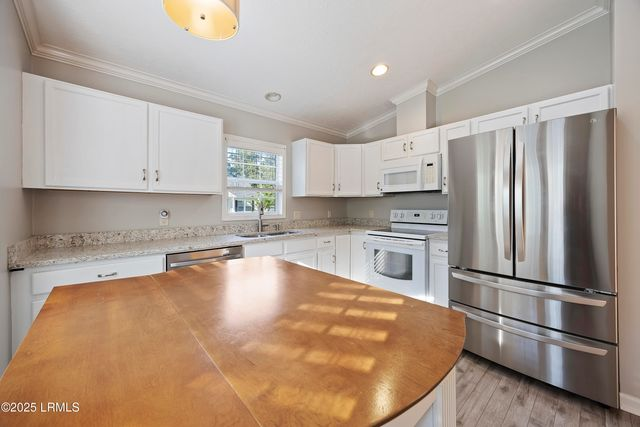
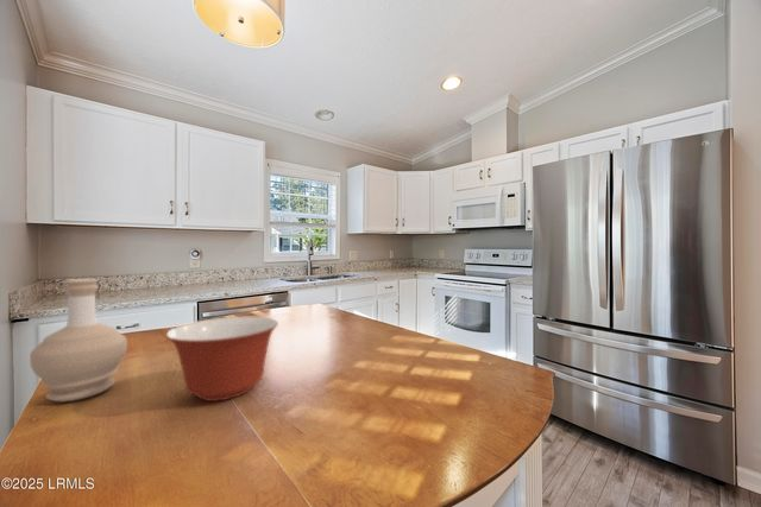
+ mixing bowl [164,316,279,403]
+ bottle [29,278,128,403]
